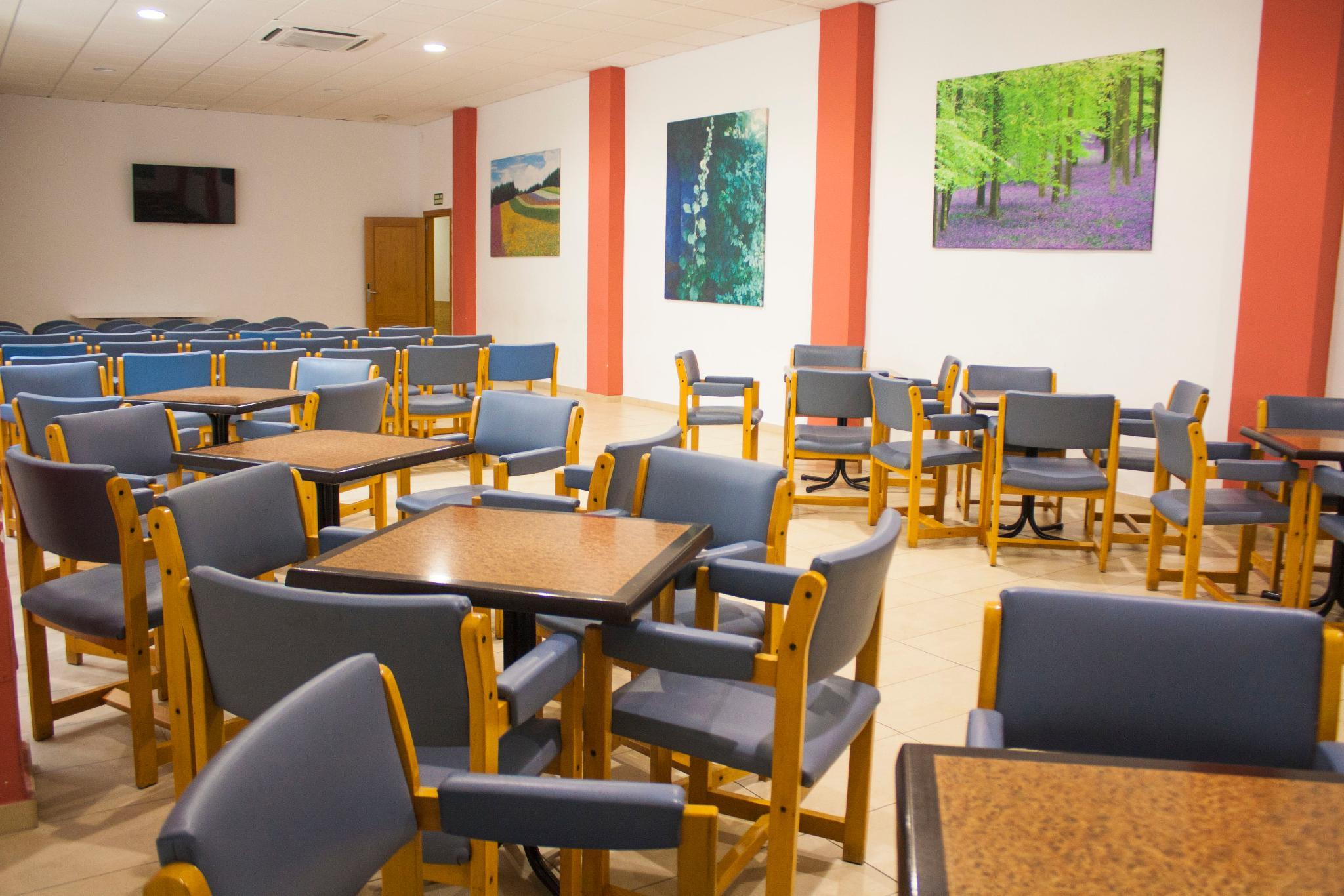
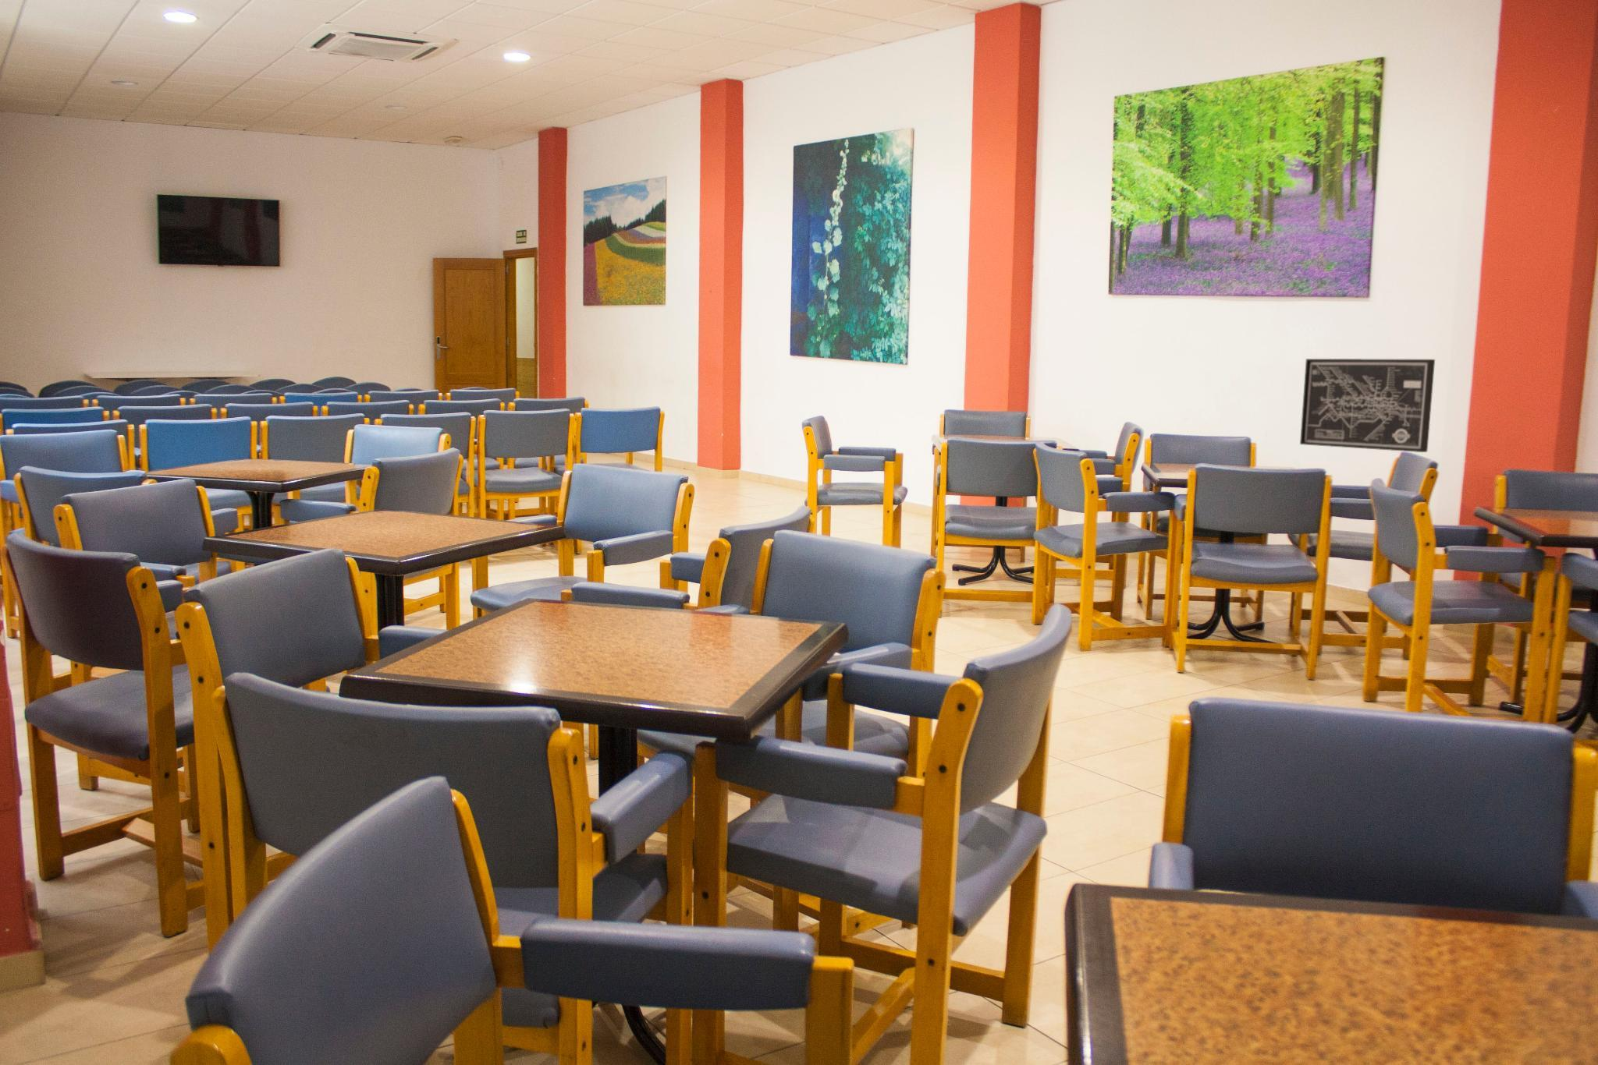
+ wall art [1300,358,1435,453]
